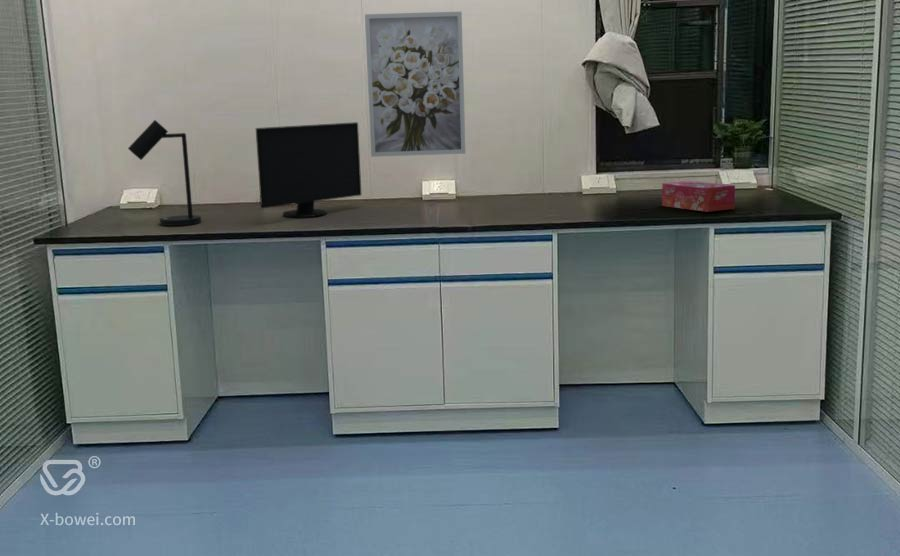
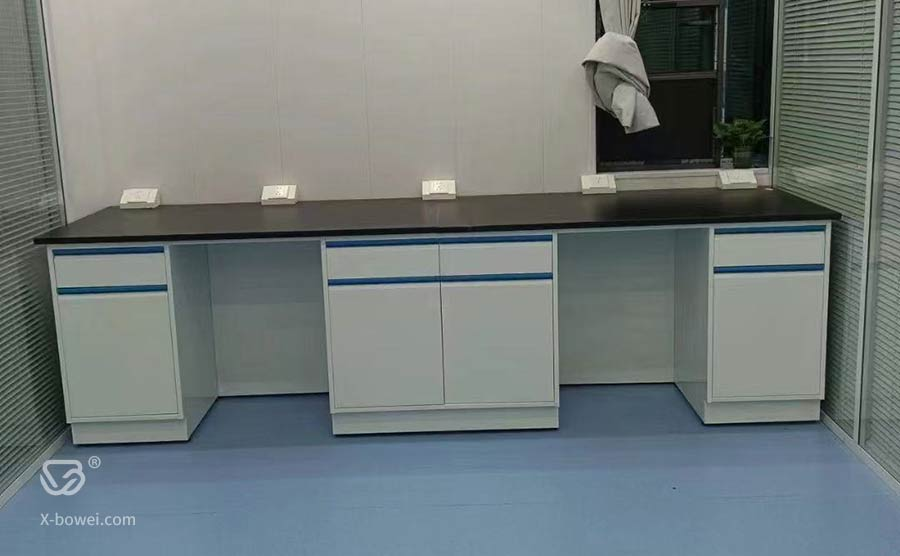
- wall art [364,11,467,158]
- computer monitor [255,121,362,218]
- desk lamp [127,119,202,227]
- tissue box [661,180,736,213]
